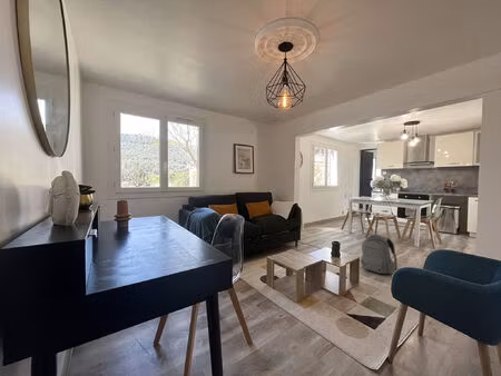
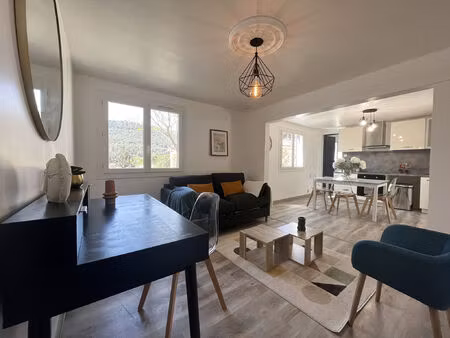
- backpack [360,232,399,275]
